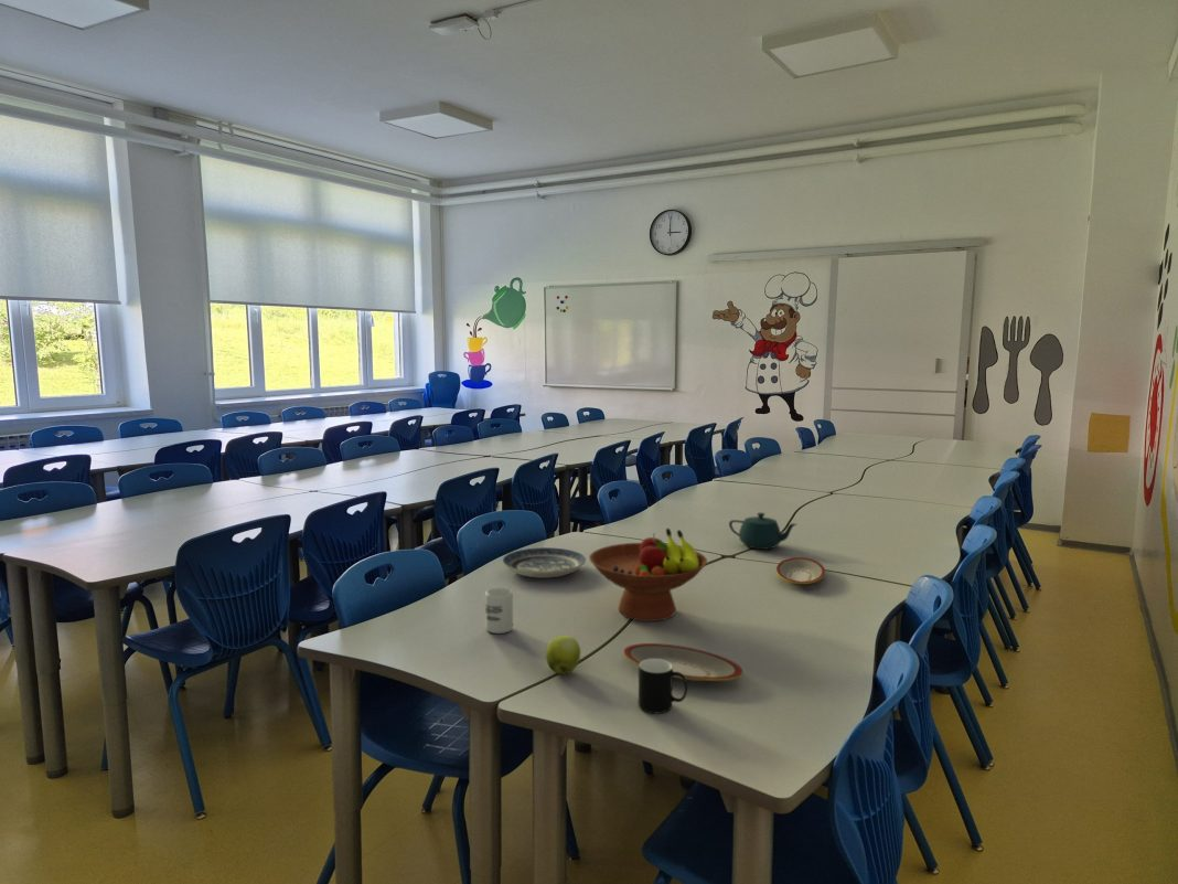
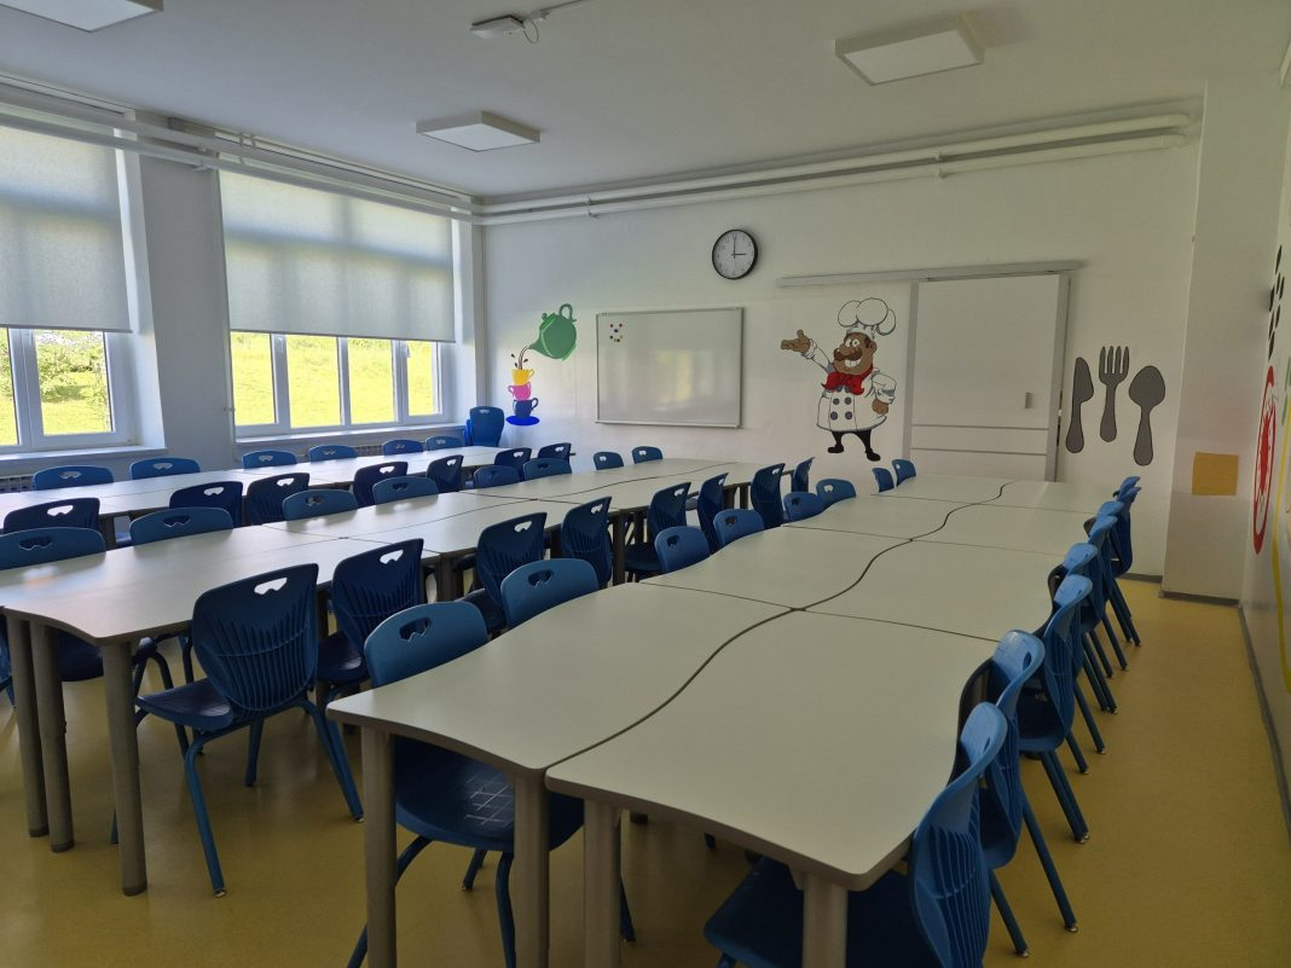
- plate [622,642,743,682]
- plate [775,556,826,585]
- plate [502,546,587,579]
- teapot [728,512,797,551]
- apple [545,635,581,675]
- cup [638,659,688,714]
- fruit bowl [588,528,708,622]
- cup [484,587,514,635]
